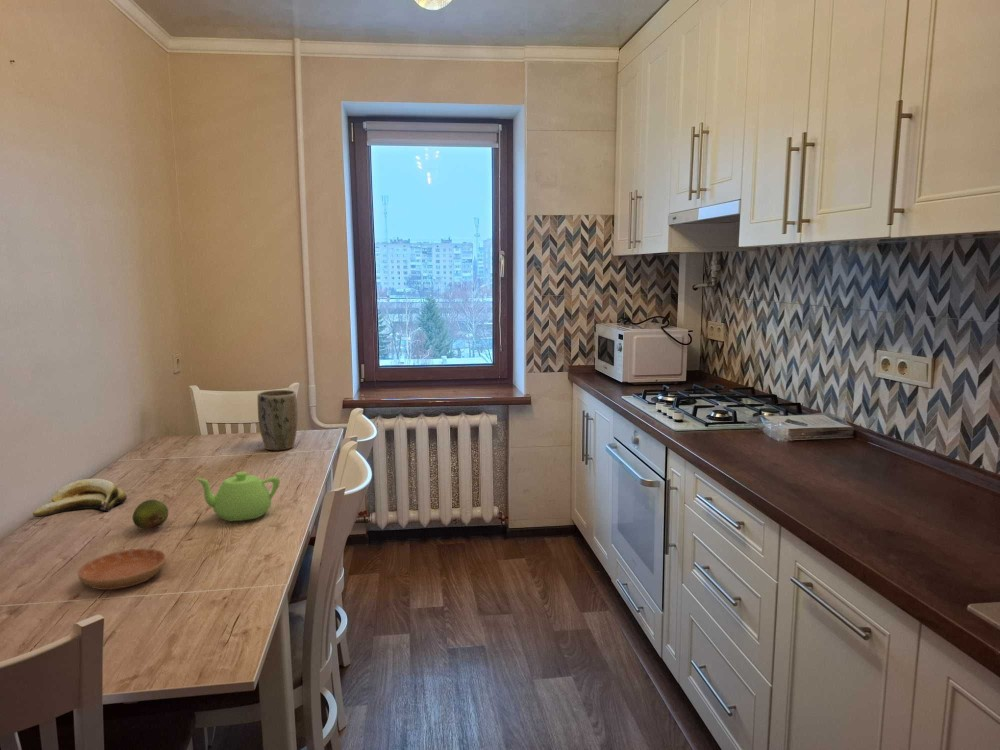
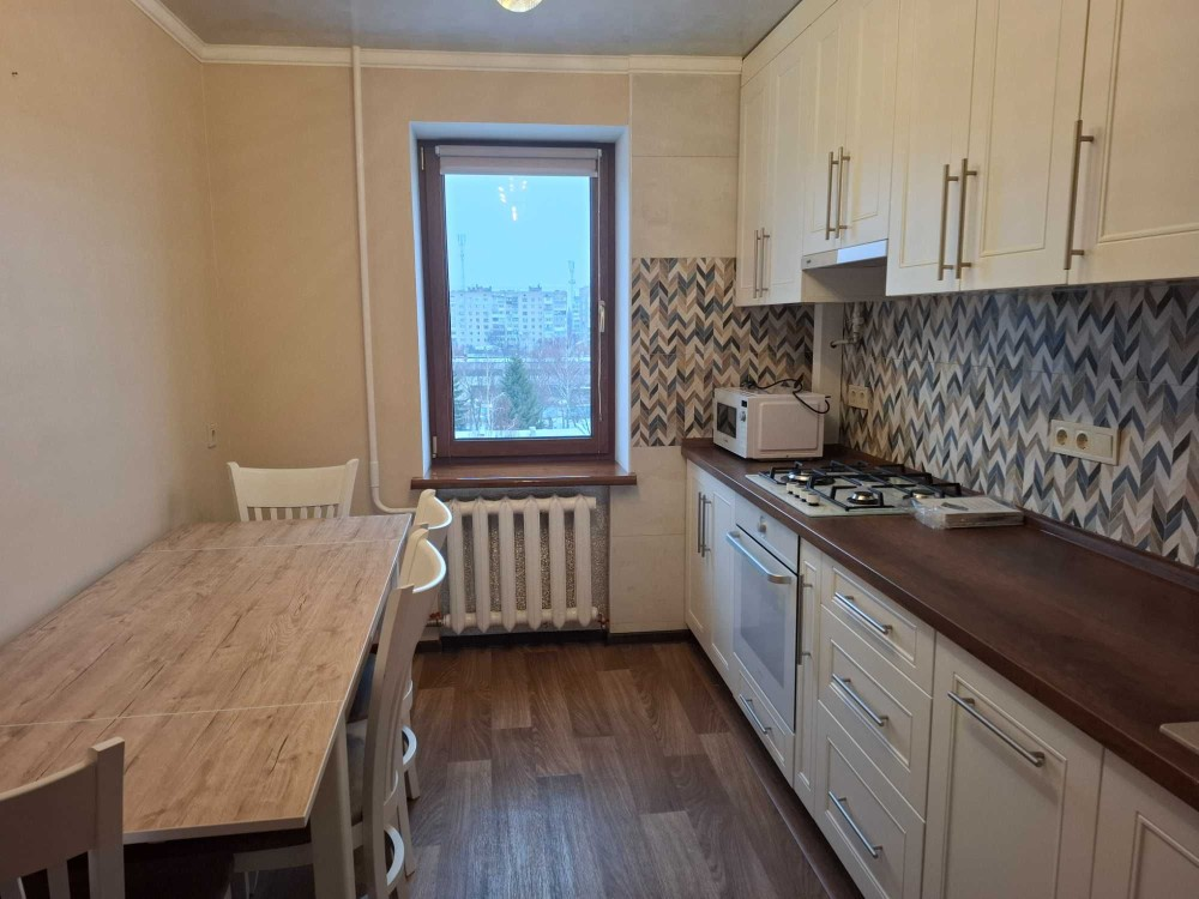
- plant pot [257,389,299,451]
- saucer [77,548,168,591]
- banana [32,478,127,517]
- teapot [194,471,281,523]
- fruit [131,499,169,531]
